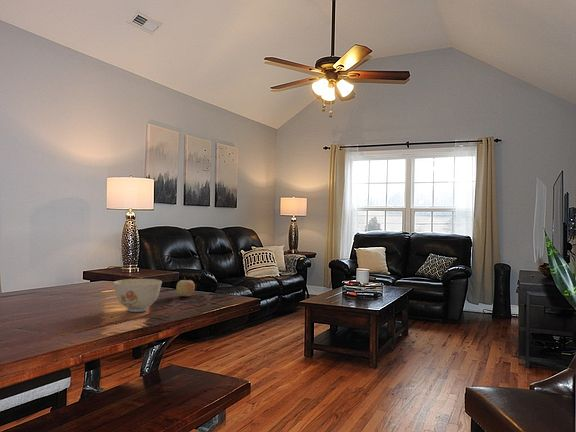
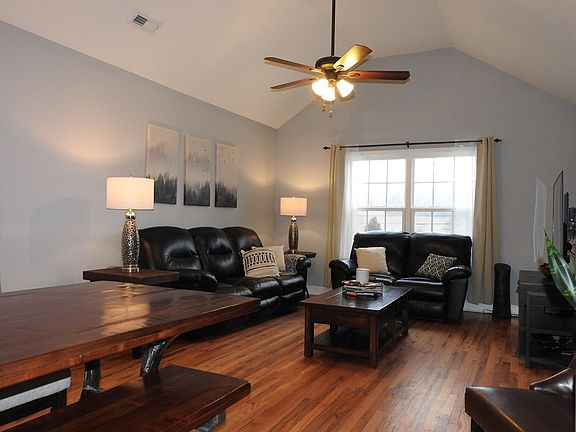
- fruit [175,276,196,297]
- bowl [113,278,163,313]
